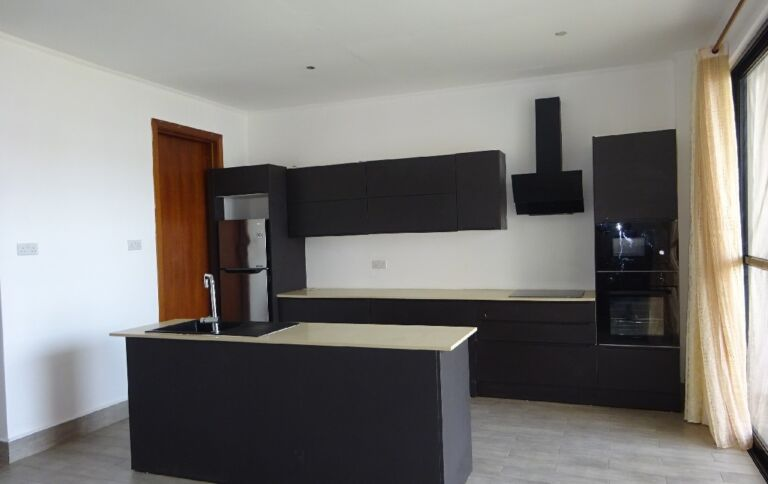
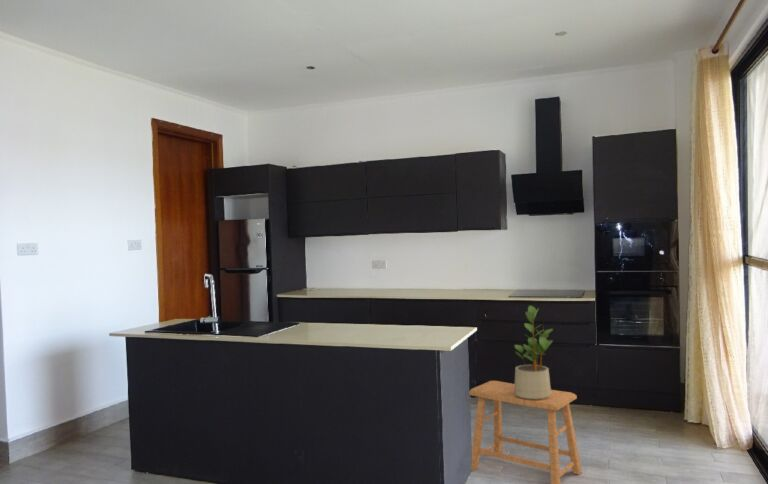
+ stool [468,380,583,484]
+ potted plant [513,305,554,399]
